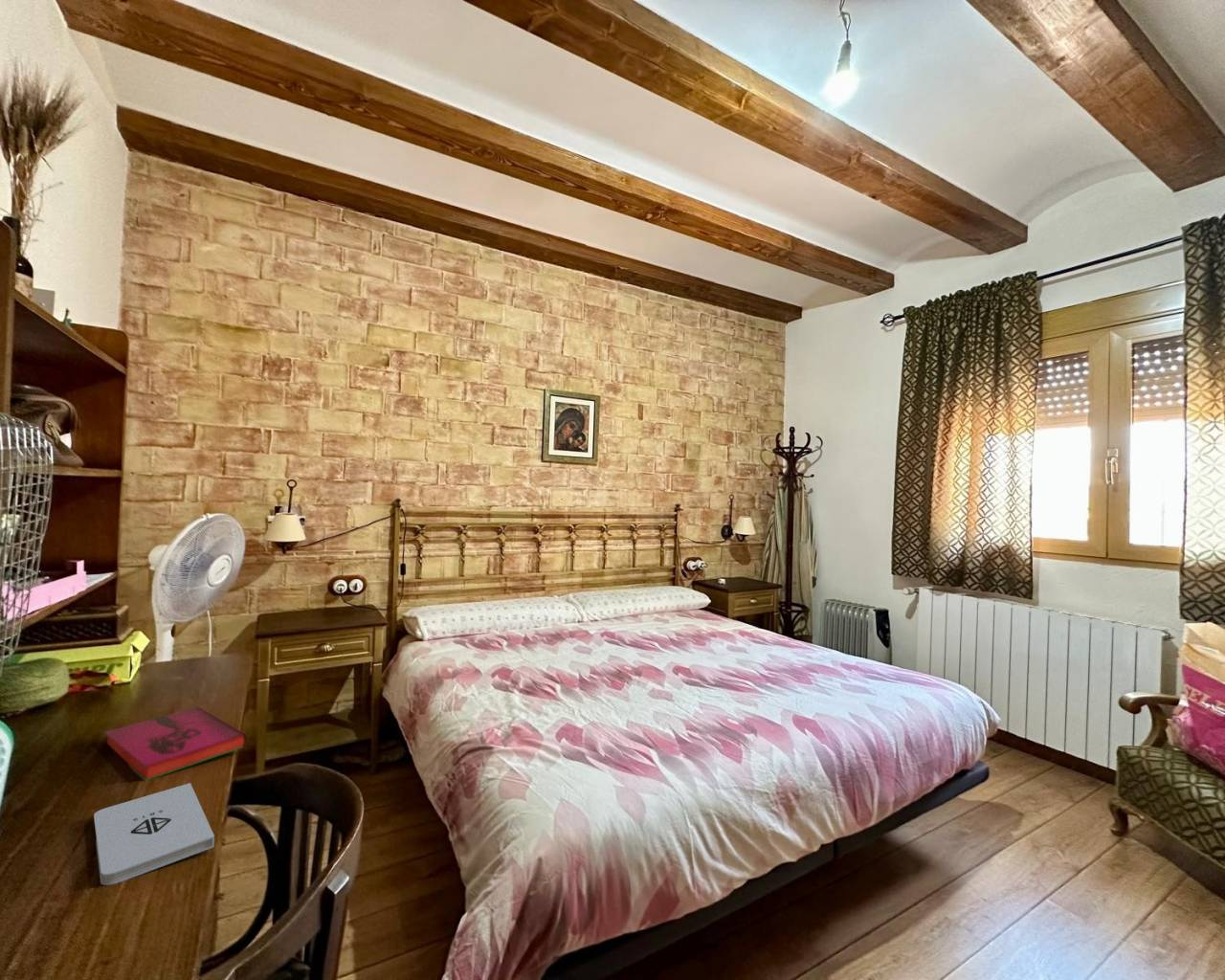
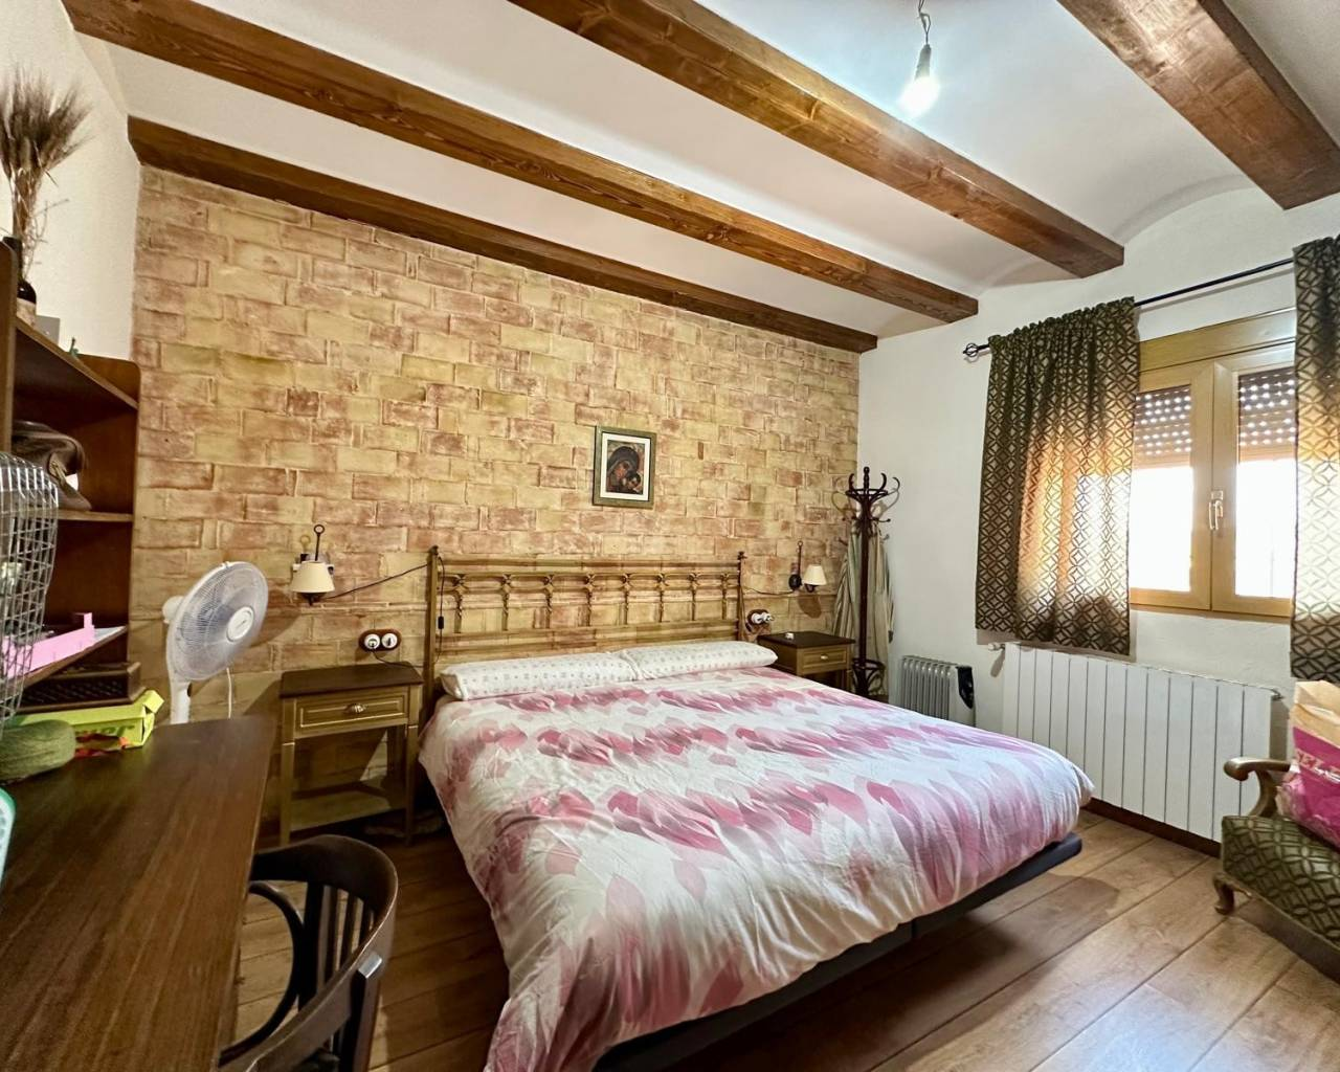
- notepad [93,782,215,886]
- hardback book [103,705,248,782]
